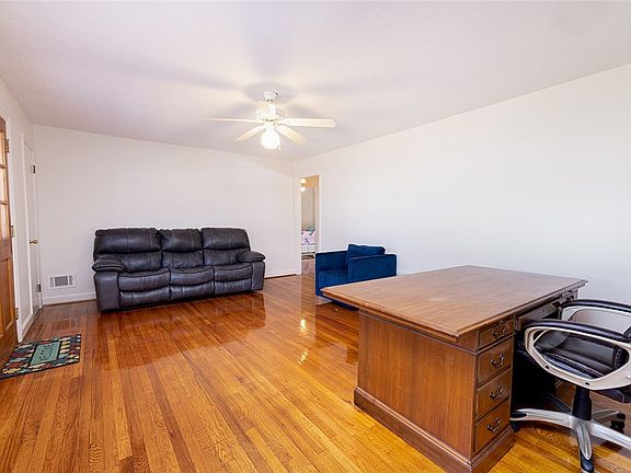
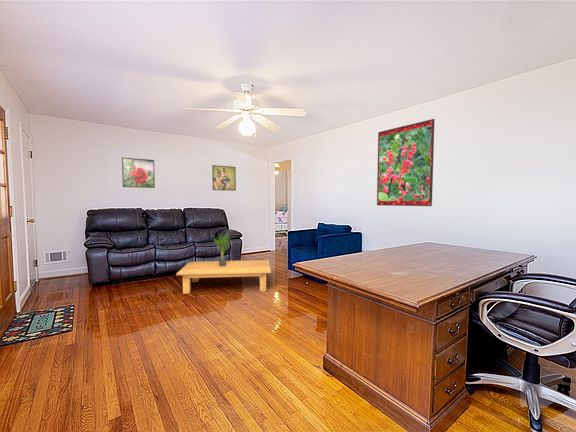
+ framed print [121,157,156,189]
+ potted plant [212,232,231,266]
+ coffee table [175,259,272,295]
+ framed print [211,164,237,192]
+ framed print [376,118,436,207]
